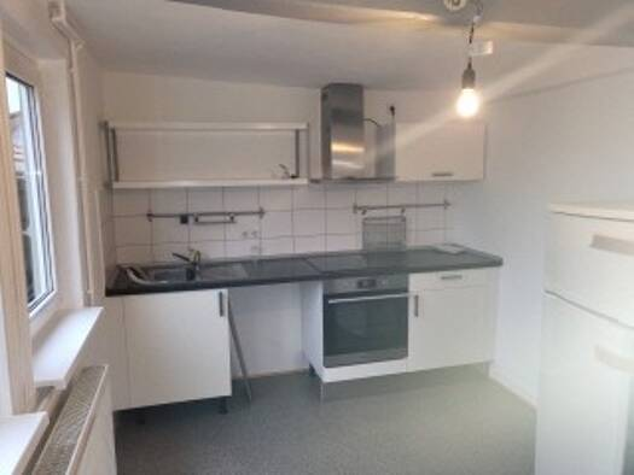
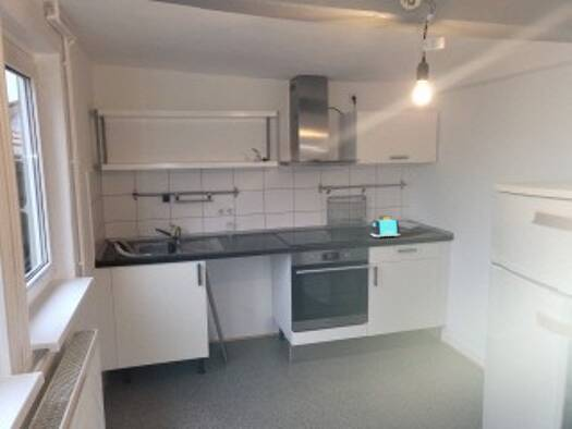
+ toaster [369,214,401,240]
